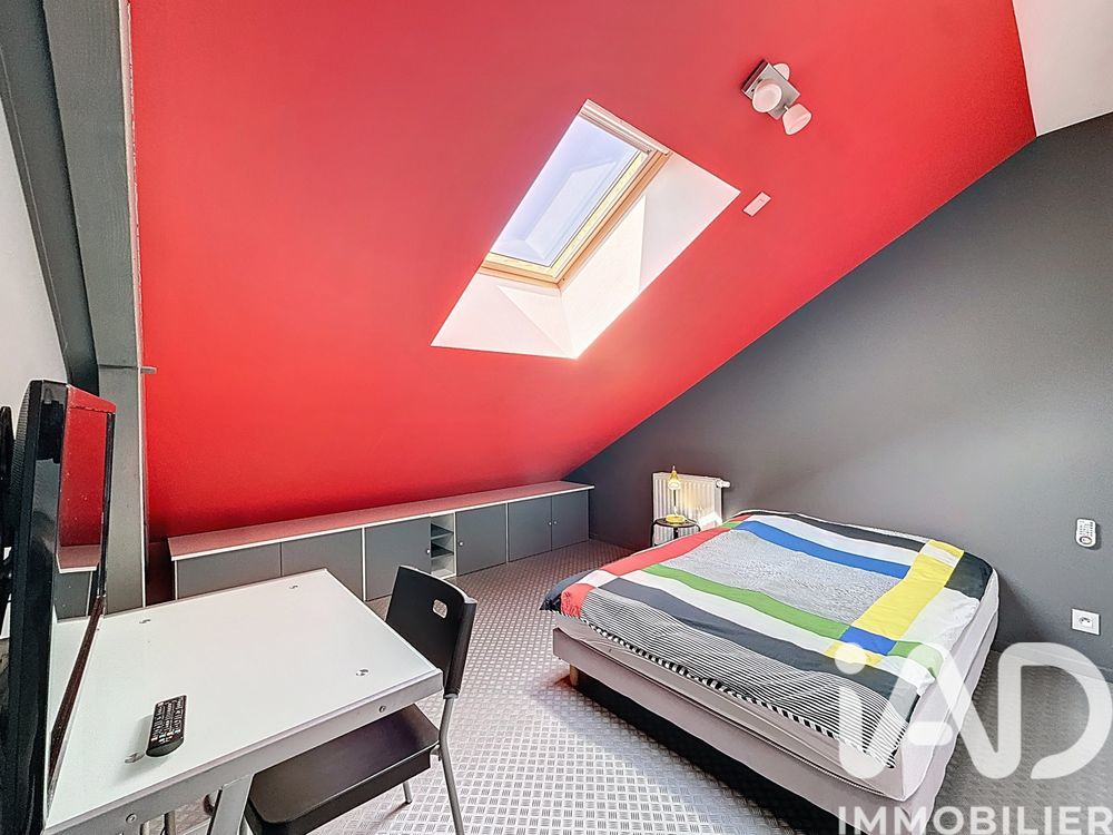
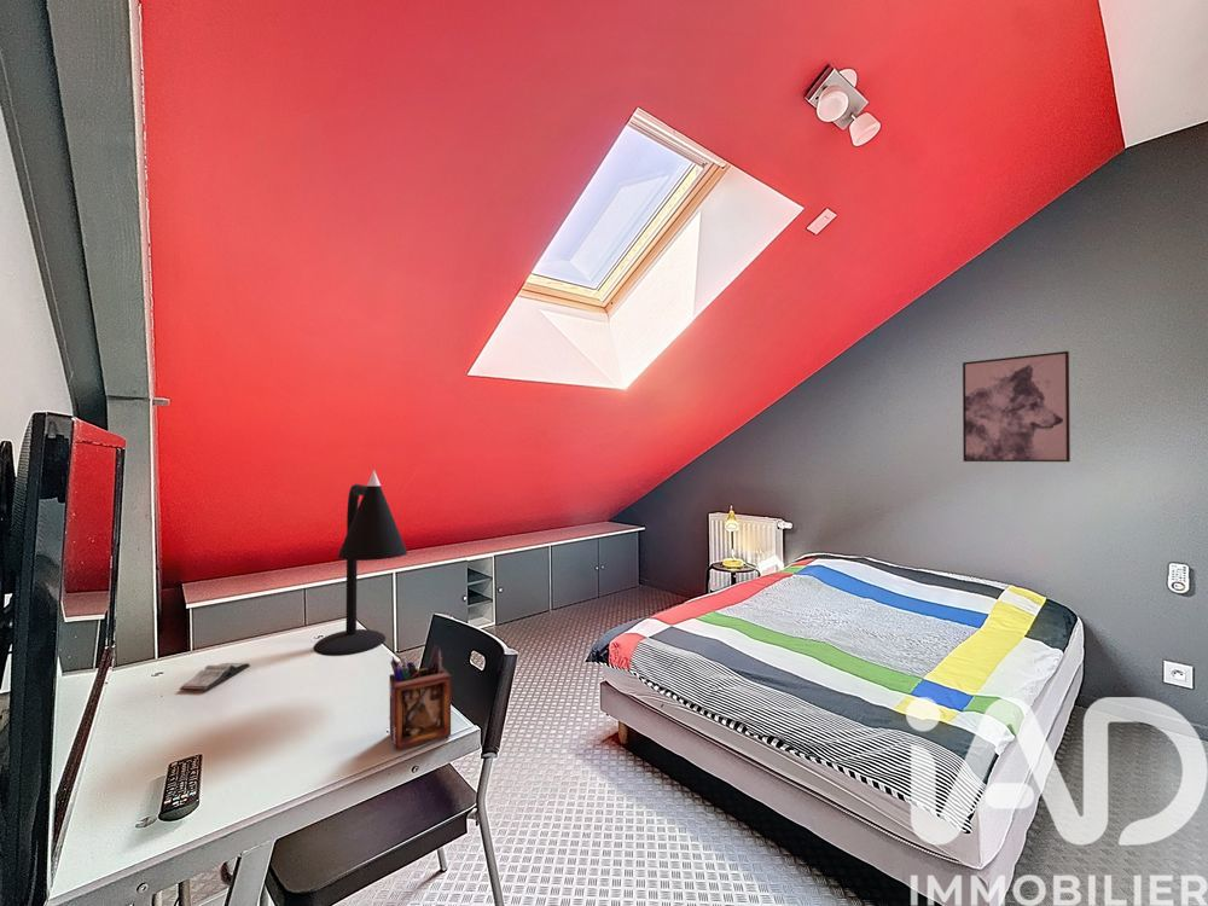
+ book [179,662,251,692]
+ desk lamp [312,469,408,657]
+ desk organizer [388,645,452,750]
+ wall art [962,350,1071,463]
